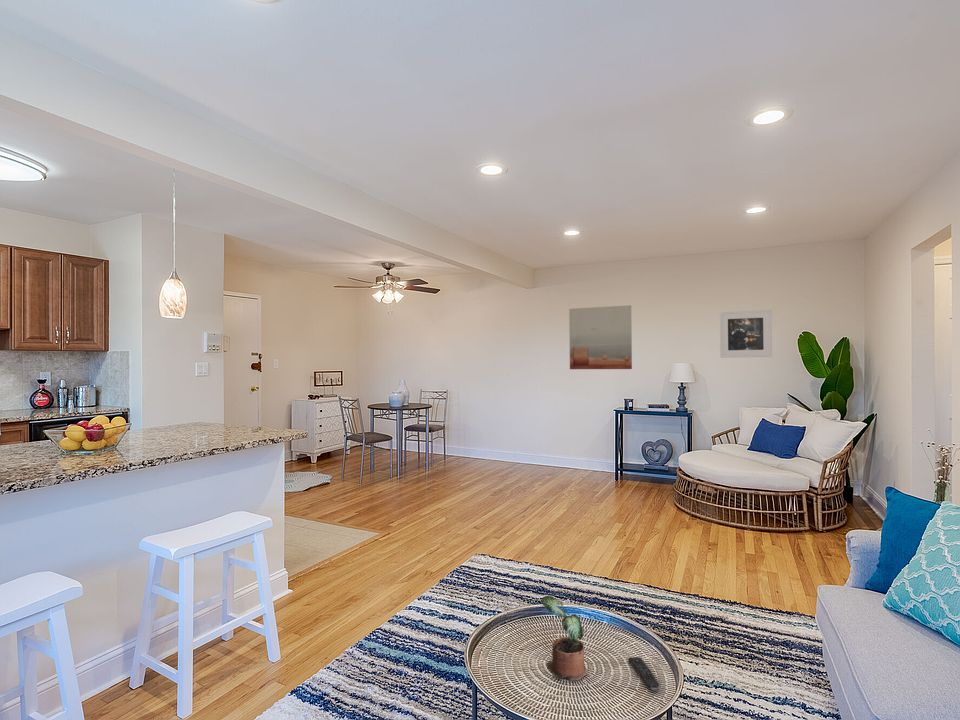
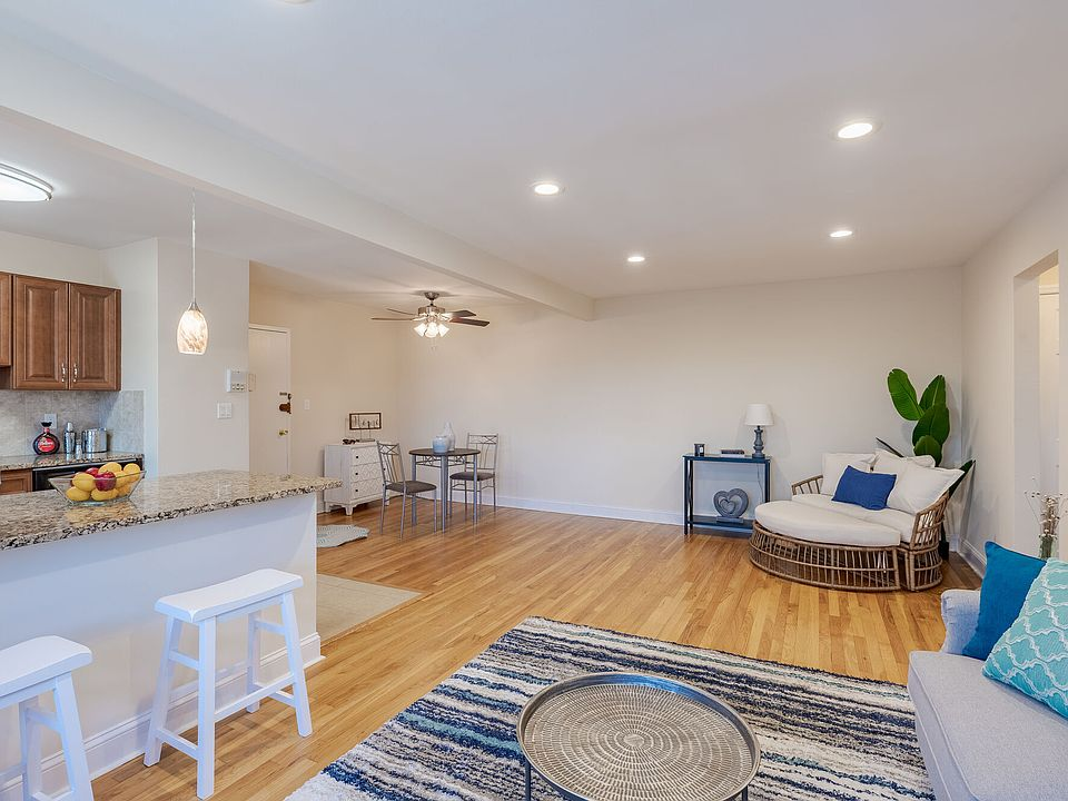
- remote control [627,656,661,692]
- potted plant [540,595,589,682]
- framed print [719,309,773,359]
- wall art [568,304,633,370]
